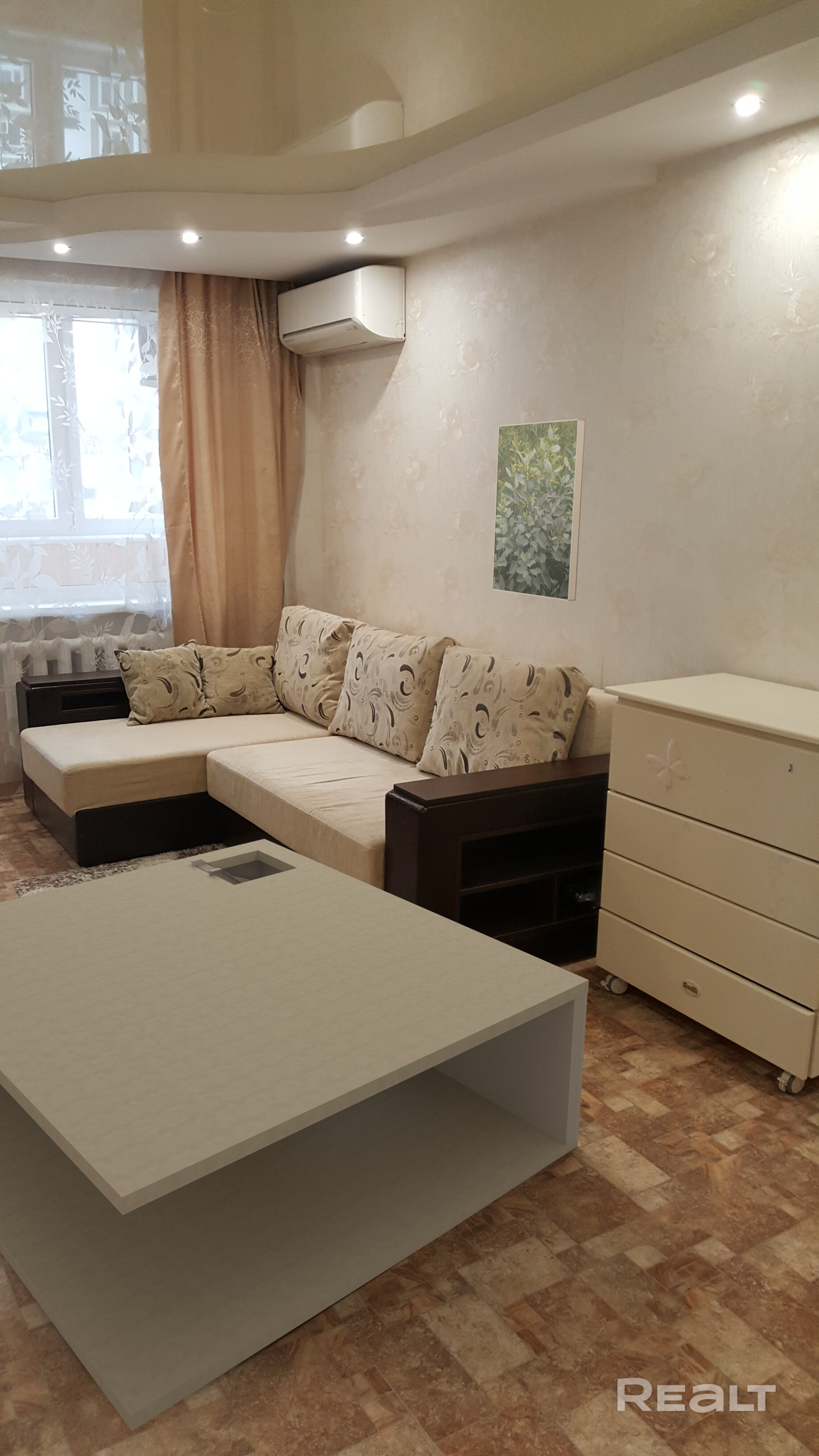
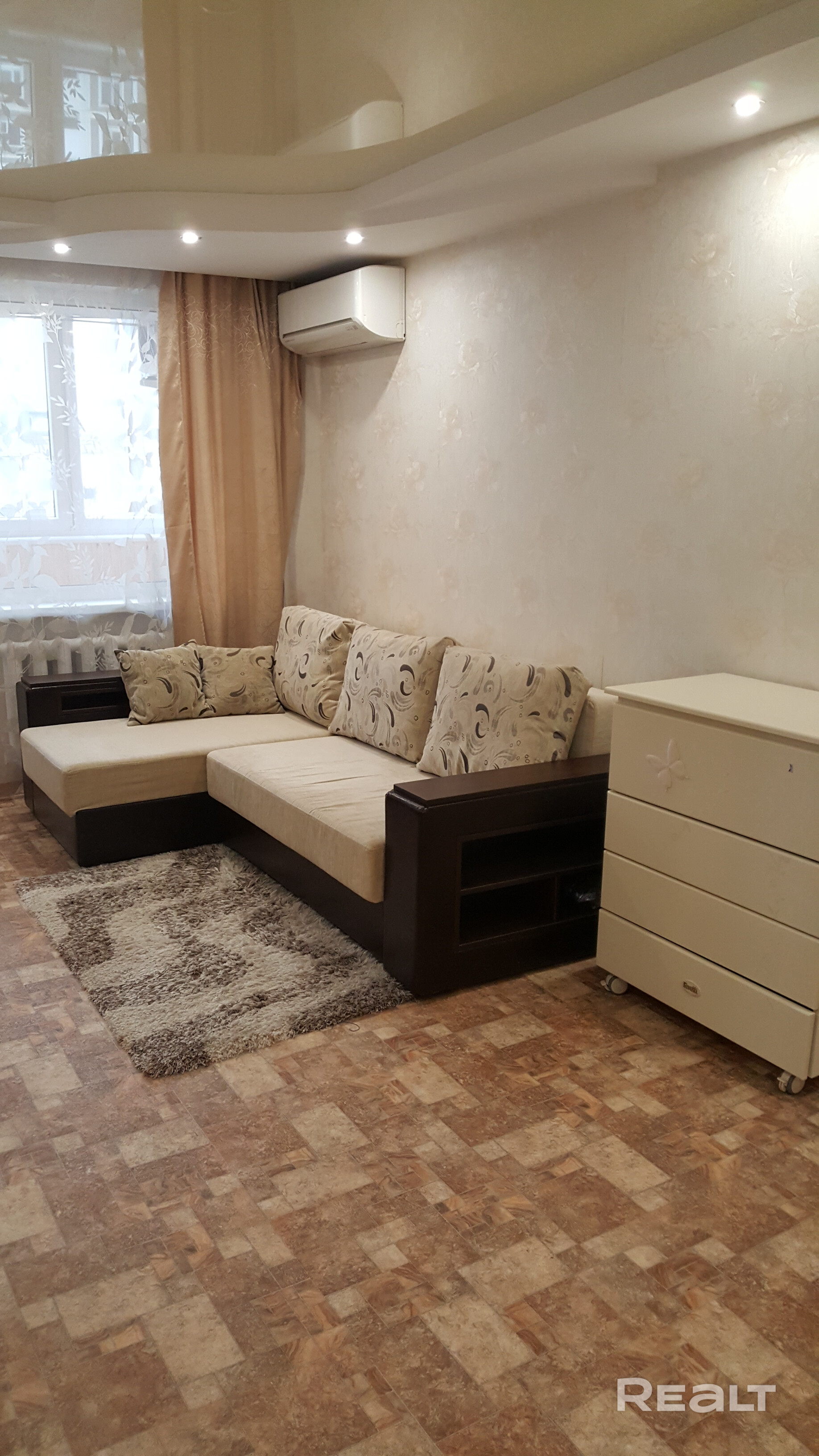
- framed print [492,418,586,601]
- coffee table [0,839,589,1431]
